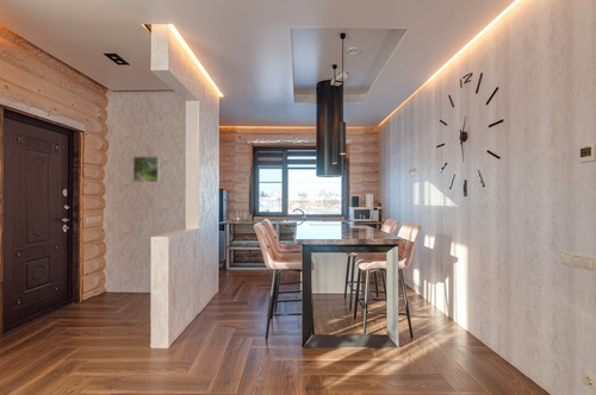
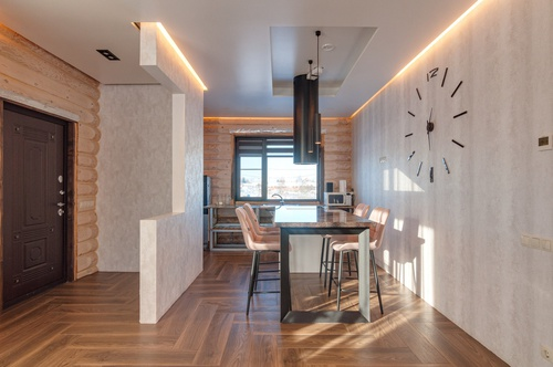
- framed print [132,155,161,183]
